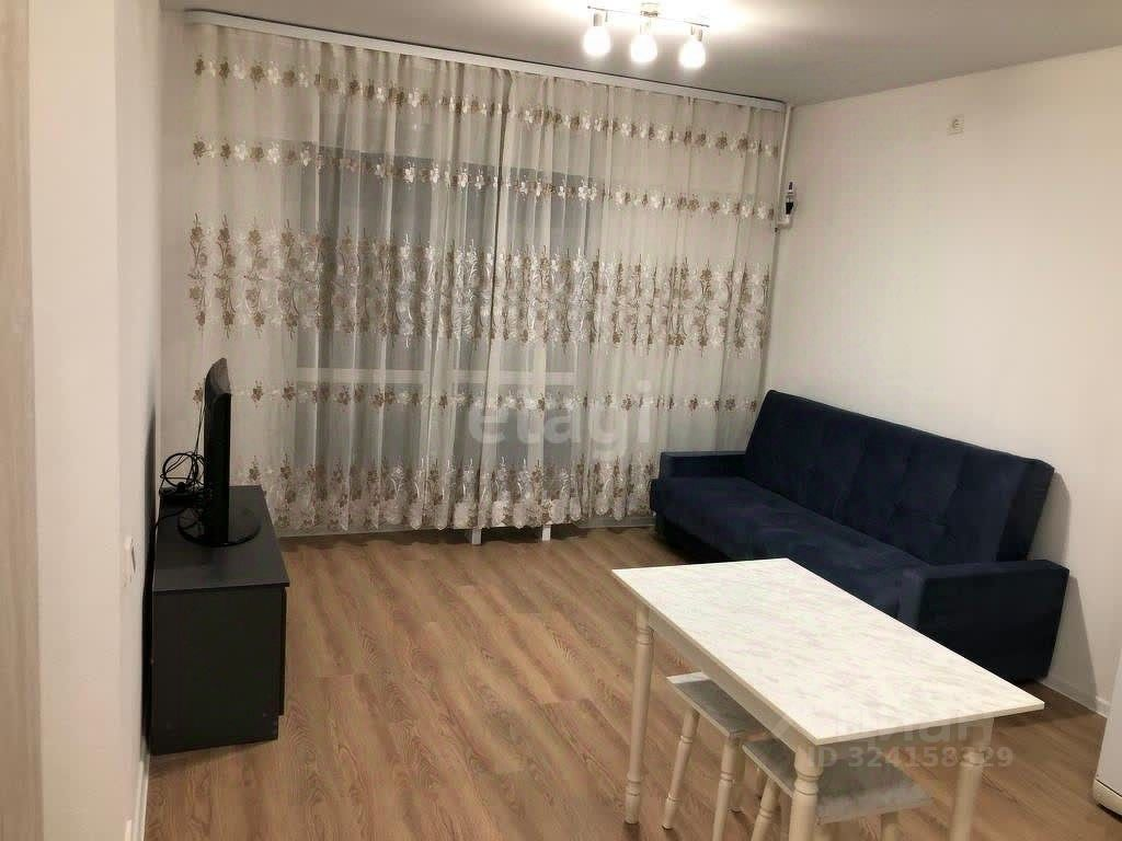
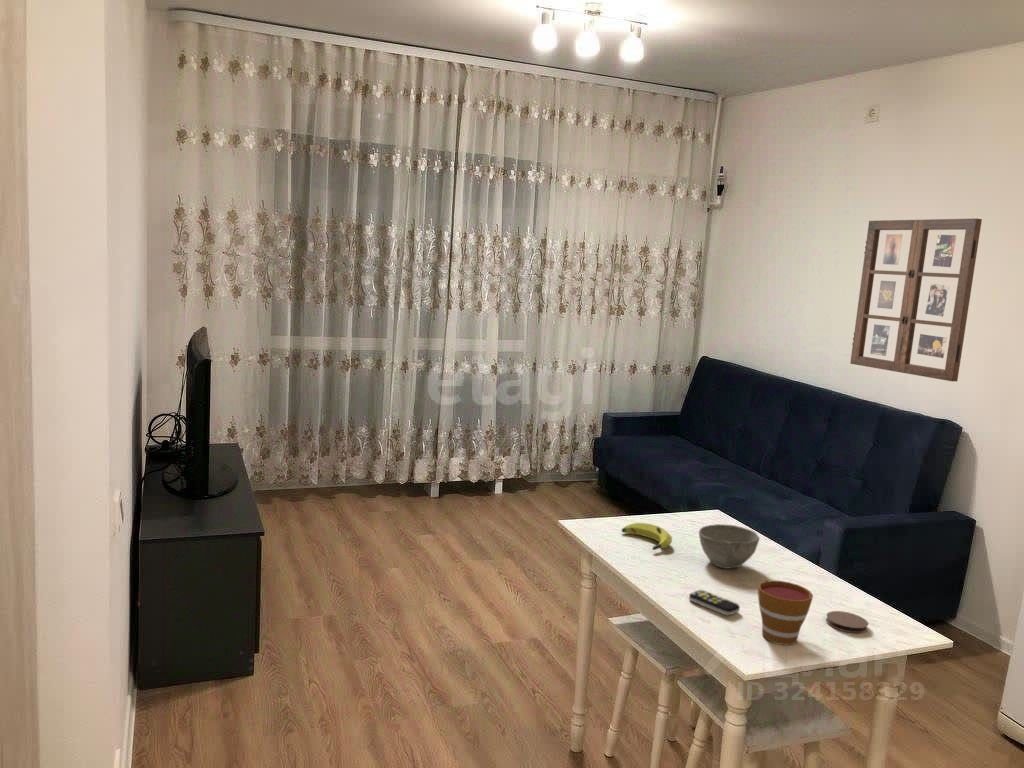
+ remote control [688,589,741,616]
+ banana [621,522,673,551]
+ picture frame [849,218,983,383]
+ coaster [825,610,869,634]
+ cup [757,579,814,646]
+ bowl [698,523,761,570]
